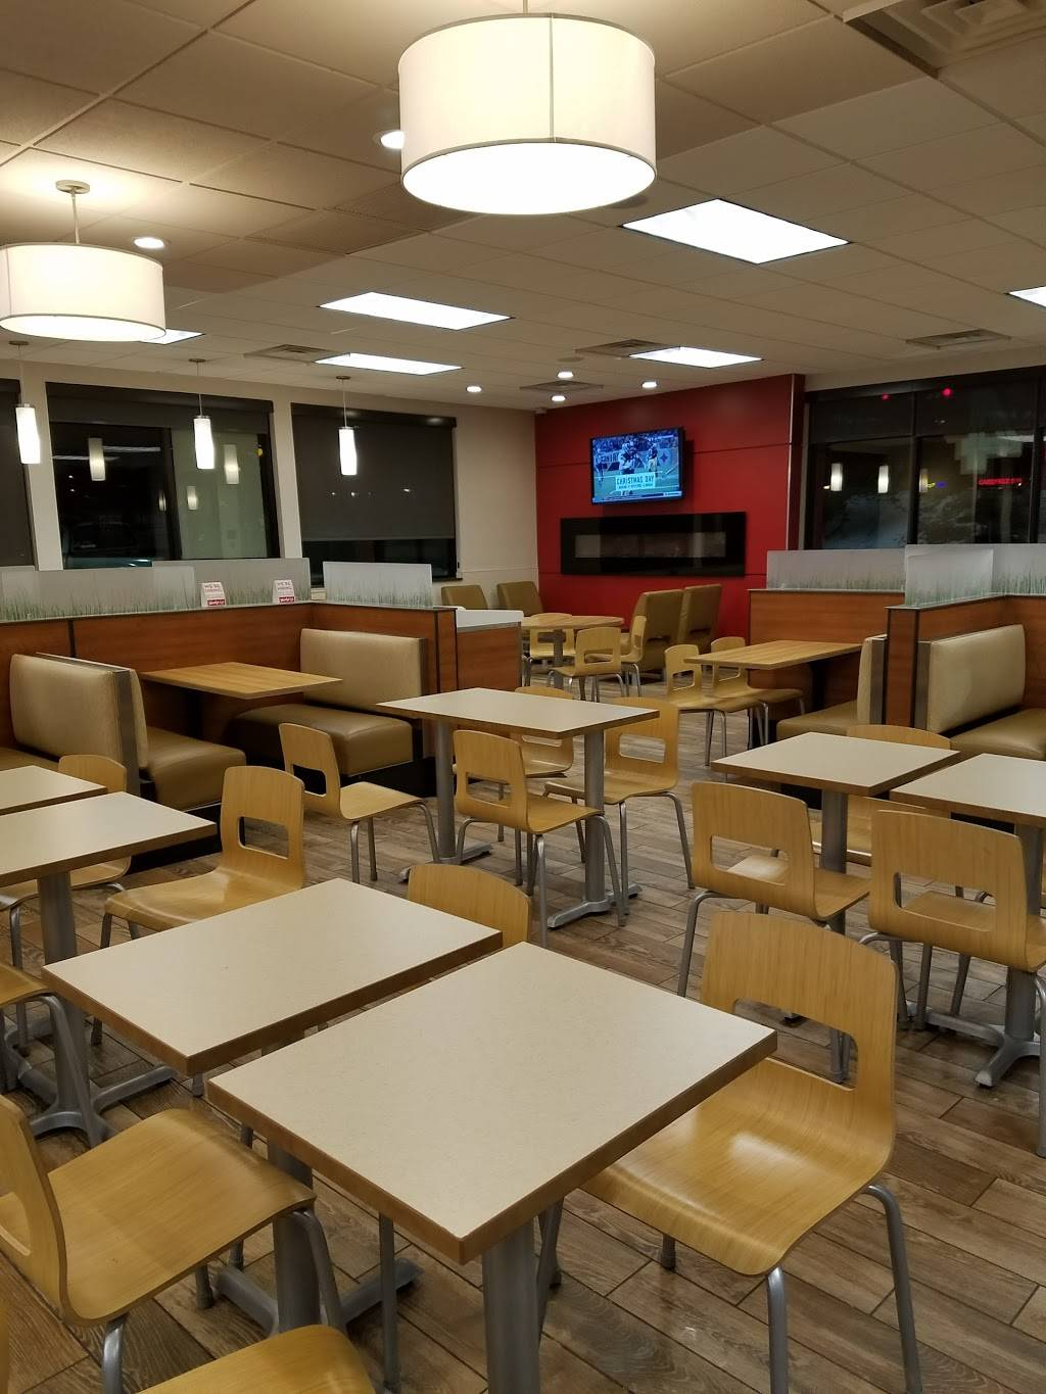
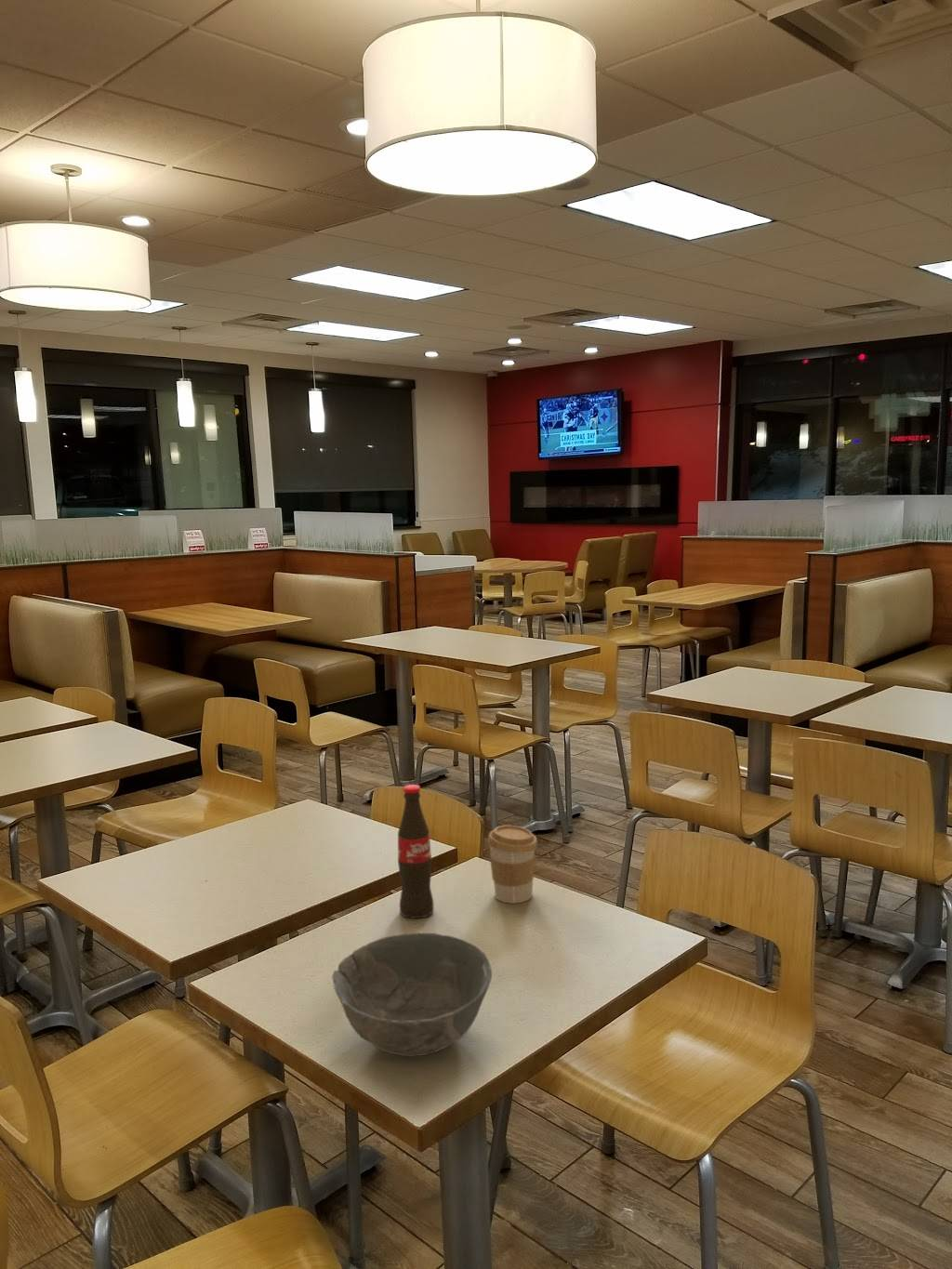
+ pop [397,784,435,919]
+ bowl [331,932,493,1057]
+ coffee cup [486,825,538,905]
